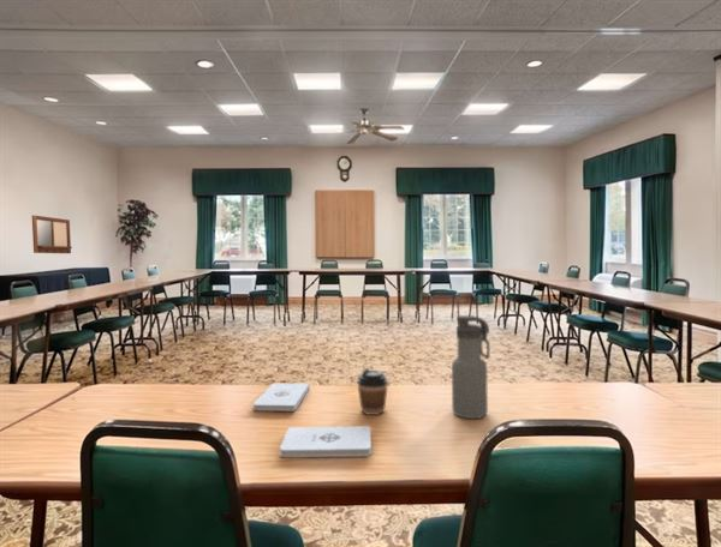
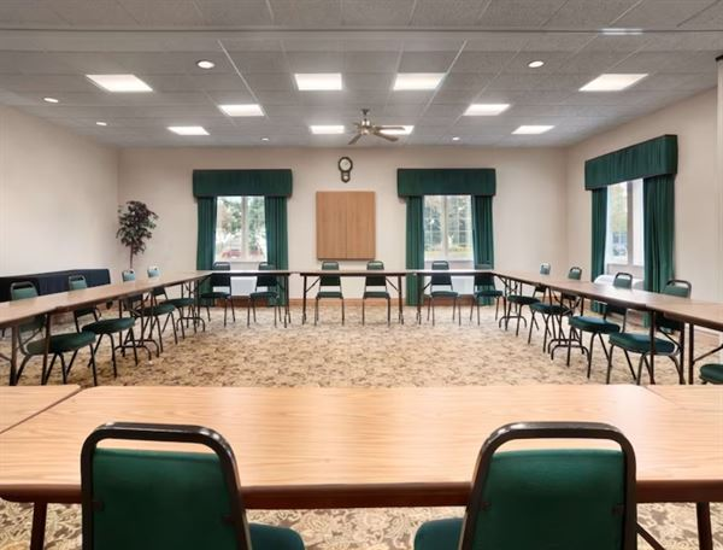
- notepad [279,425,373,458]
- notepad [252,383,311,413]
- writing board [31,214,73,254]
- water bottle [451,314,490,420]
- coffee cup [356,367,389,416]
